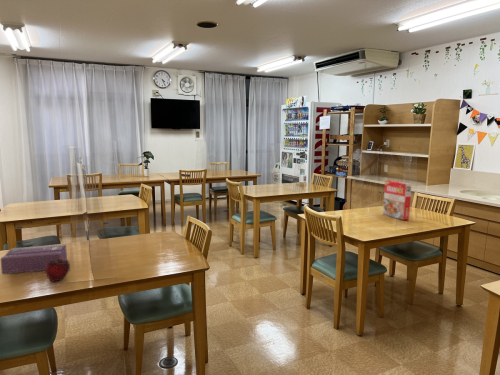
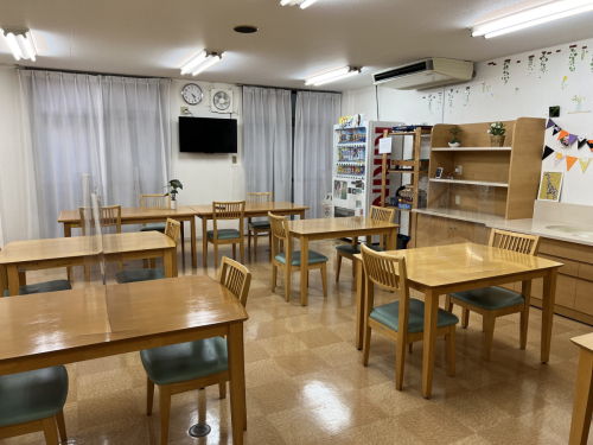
- fruit [44,259,71,283]
- tissue box [0,243,68,275]
- cereal box [382,179,413,221]
